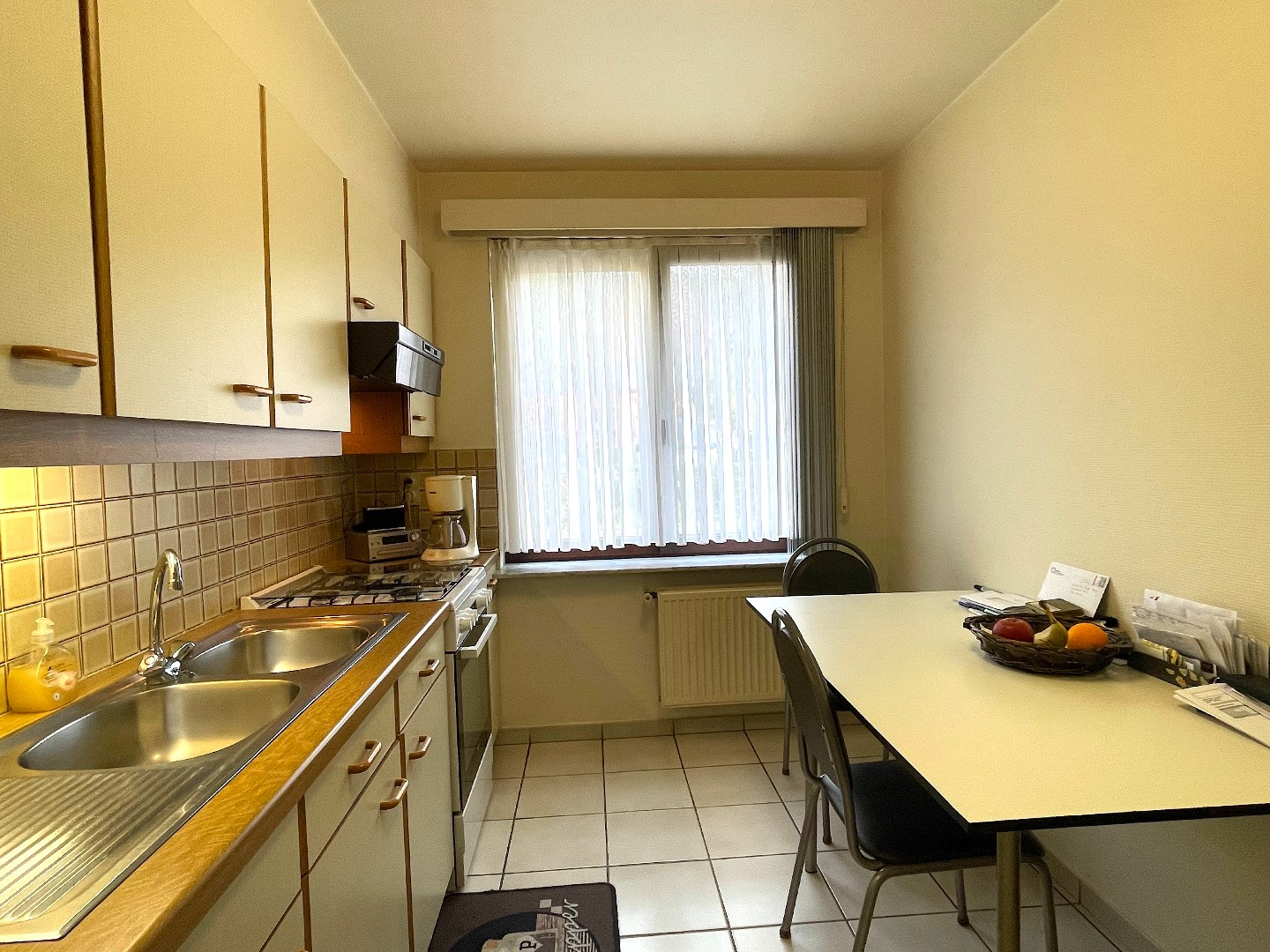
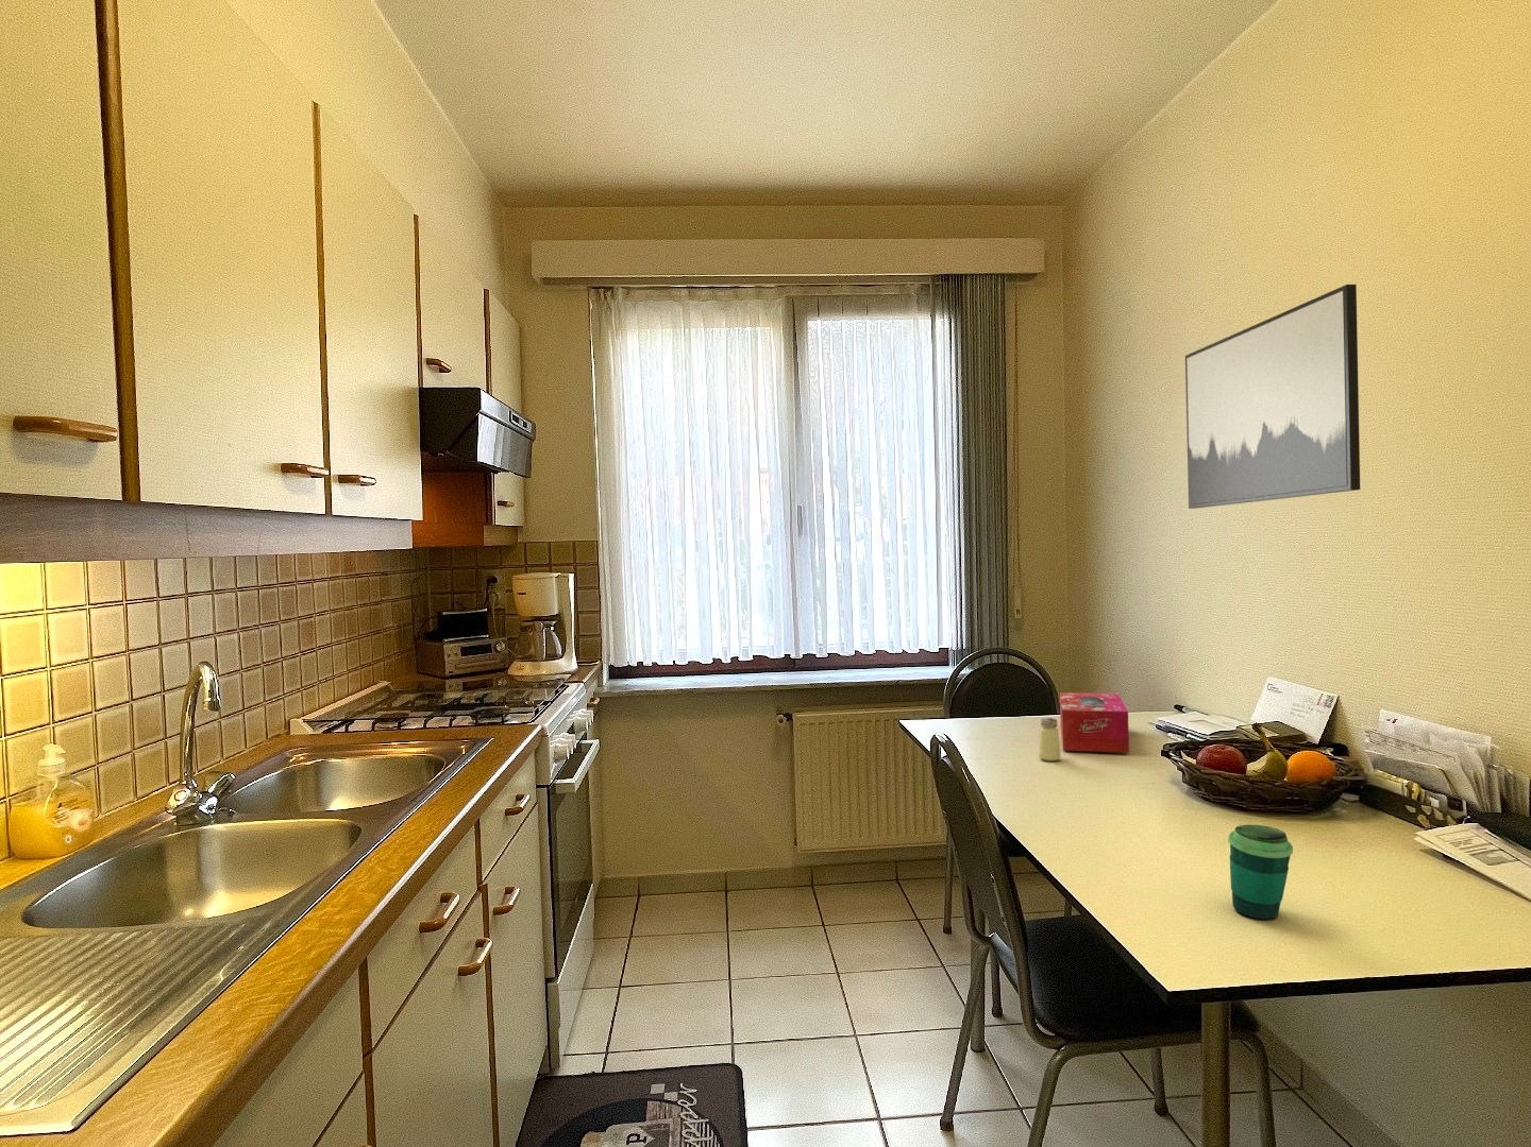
+ tissue box [1058,692,1131,754]
+ saltshaker [1038,717,1062,761]
+ cup [1227,824,1294,919]
+ wall art [1184,283,1361,510]
